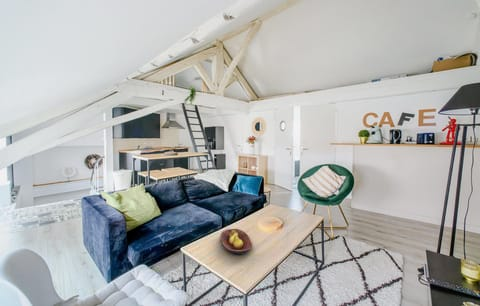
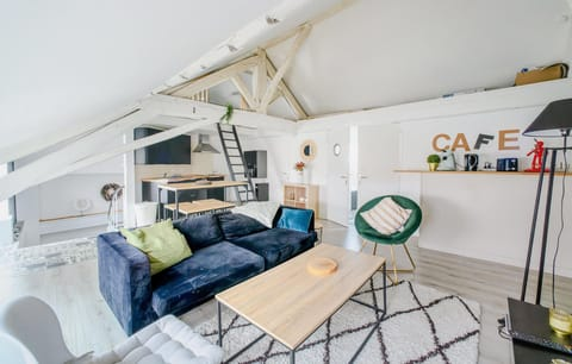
- fruit bowl [219,228,253,256]
